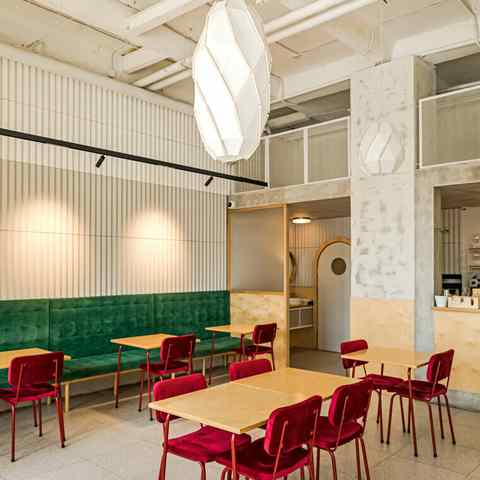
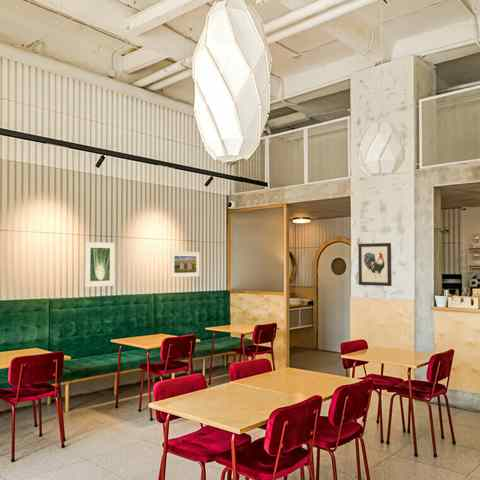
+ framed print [84,241,116,288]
+ wall art [357,242,393,287]
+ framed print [169,251,201,278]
